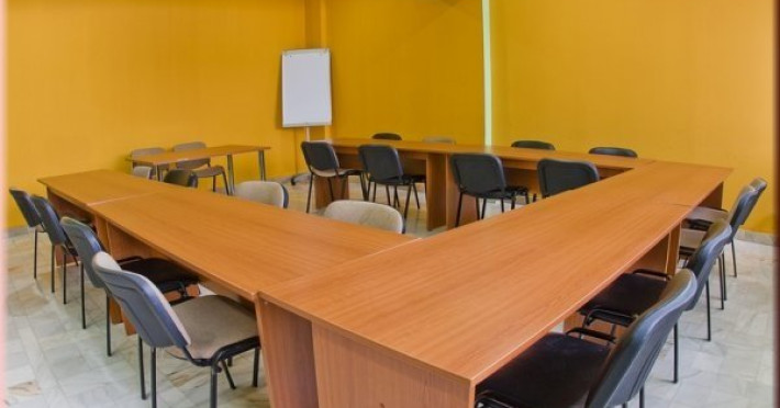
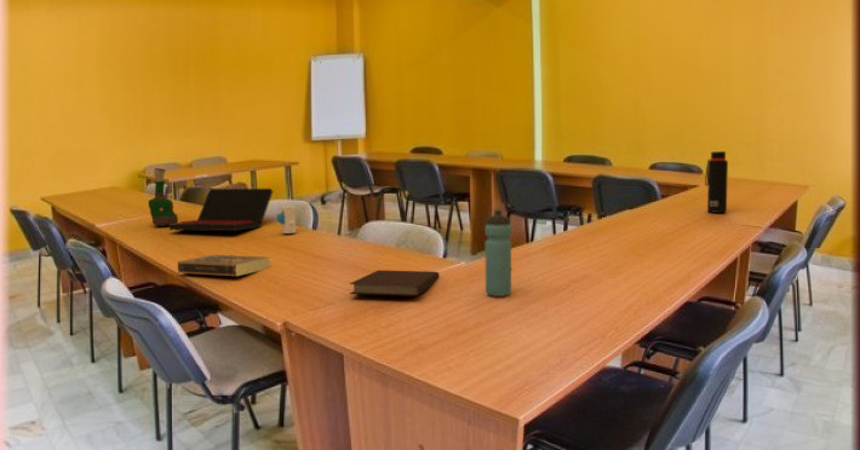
+ toy [276,206,298,235]
+ book [177,254,271,277]
+ water bottle [704,150,729,214]
+ water bottle [485,209,512,298]
+ laptop [167,188,274,232]
+ grog bottle [147,167,179,227]
+ notebook [349,269,440,298]
